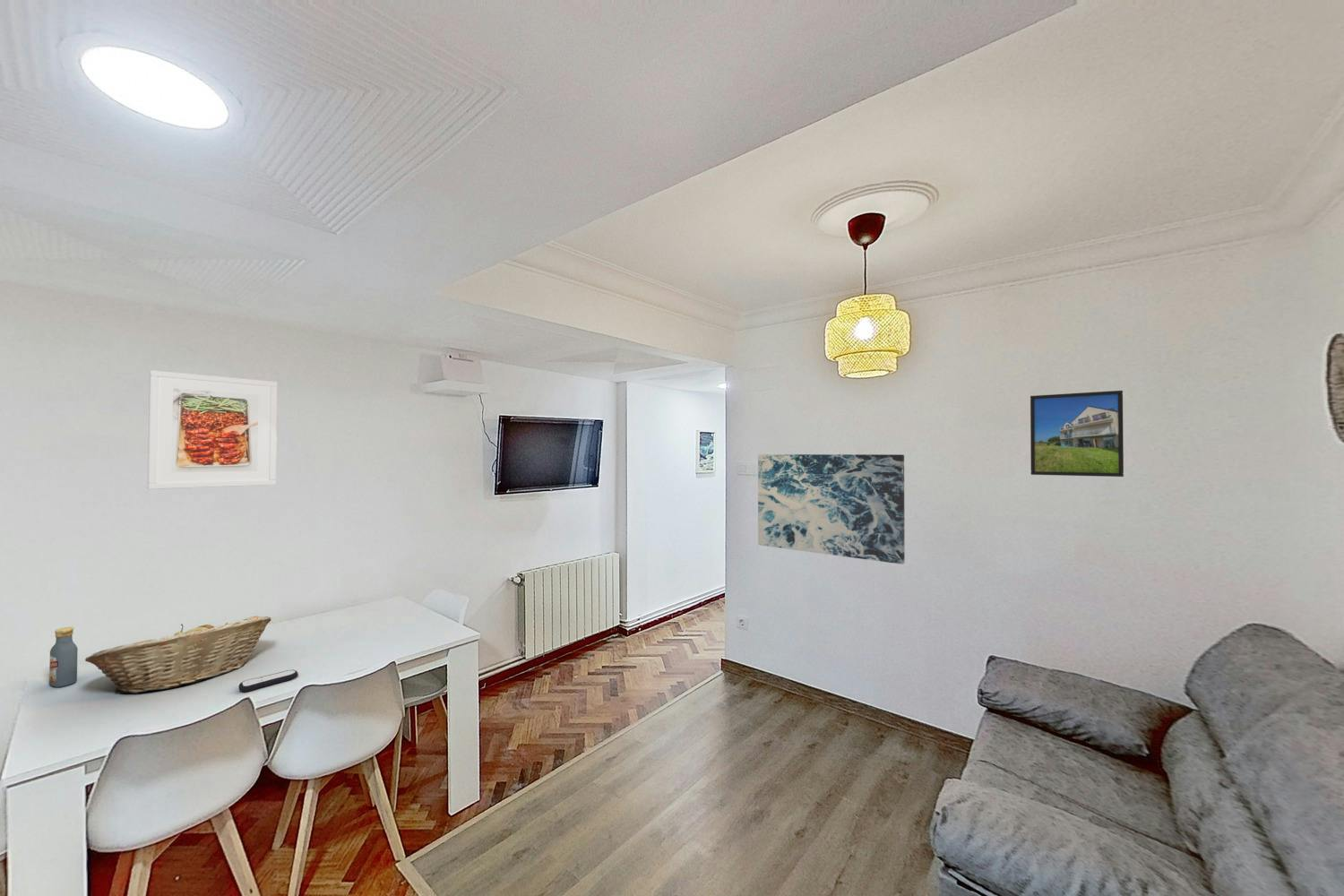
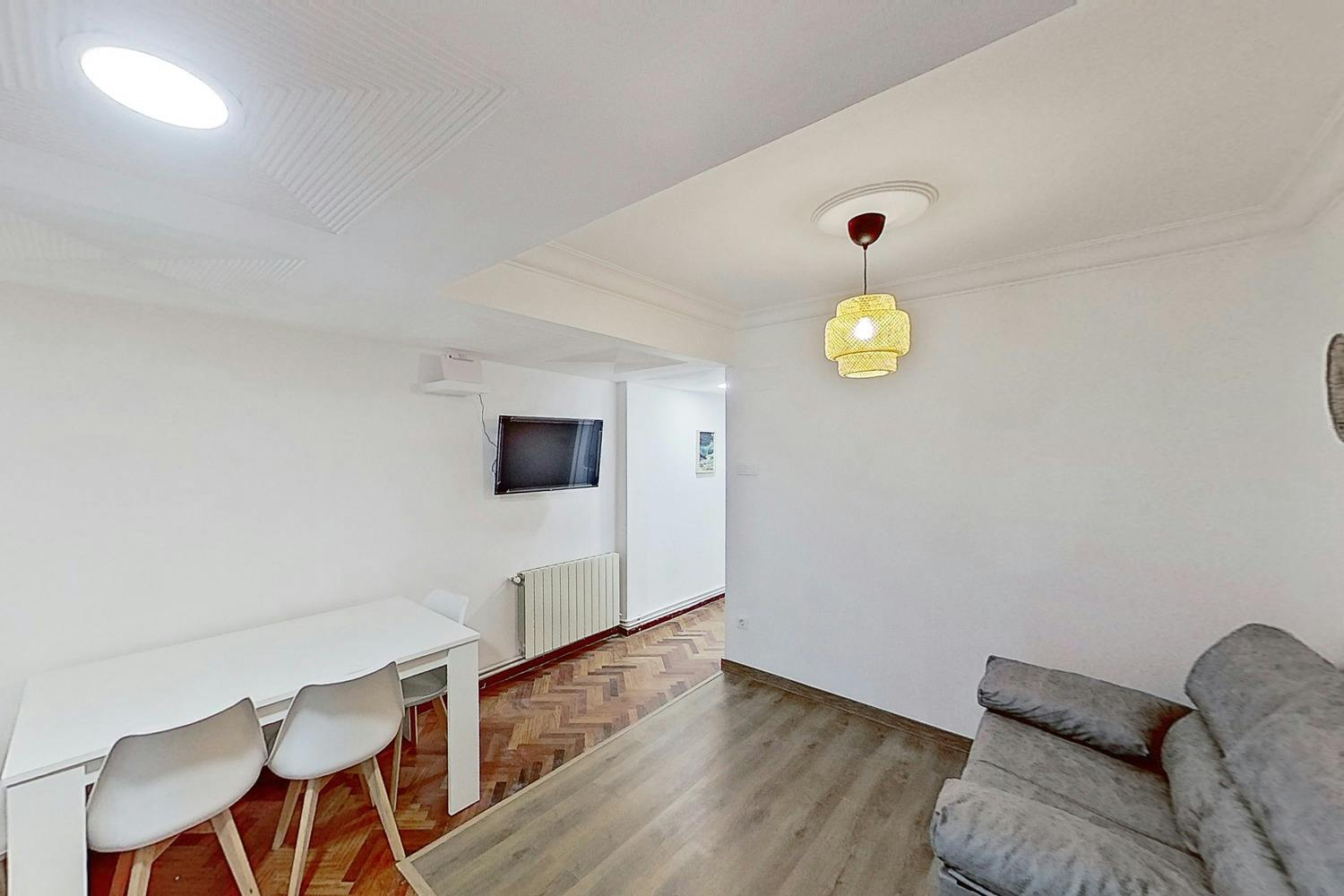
- fruit basket [84,616,272,694]
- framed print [147,369,278,490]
- wall art [757,453,906,565]
- vodka [48,626,79,688]
- remote control [237,669,299,693]
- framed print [1030,390,1124,478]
